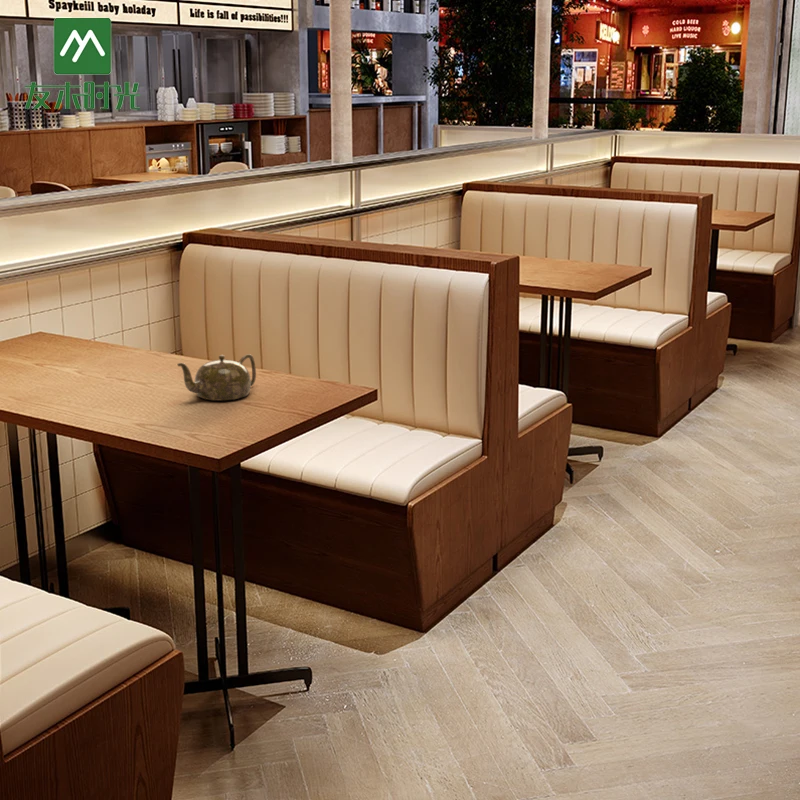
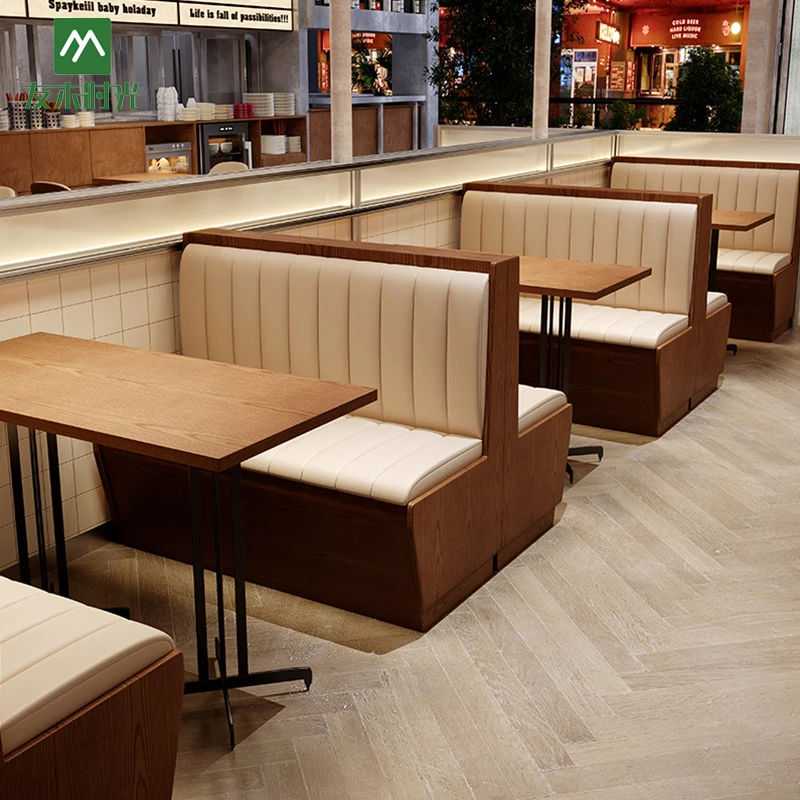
- teapot [177,353,257,402]
